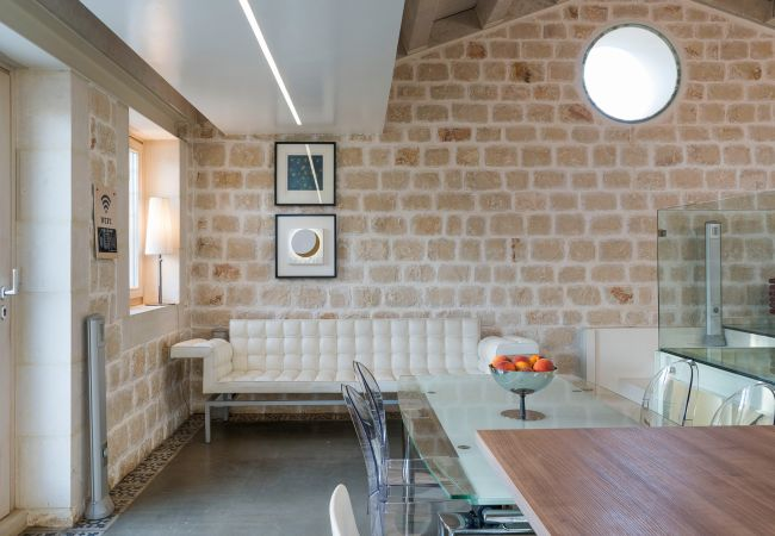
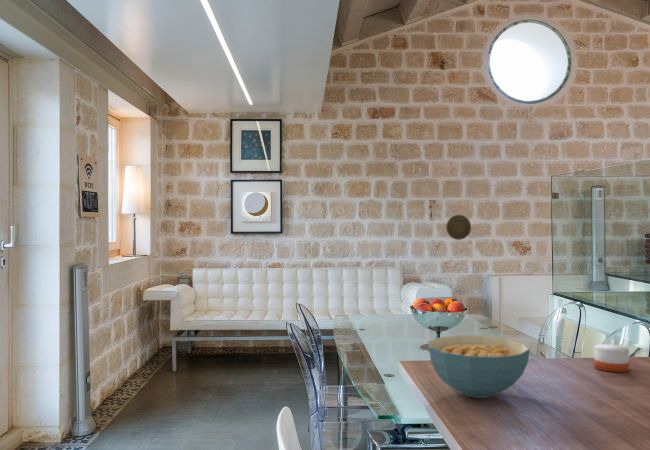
+ cereal bowl [427,334,531,399]
+ candle [593,335,631,373]
+ decorative plate [445,214,472,241]
